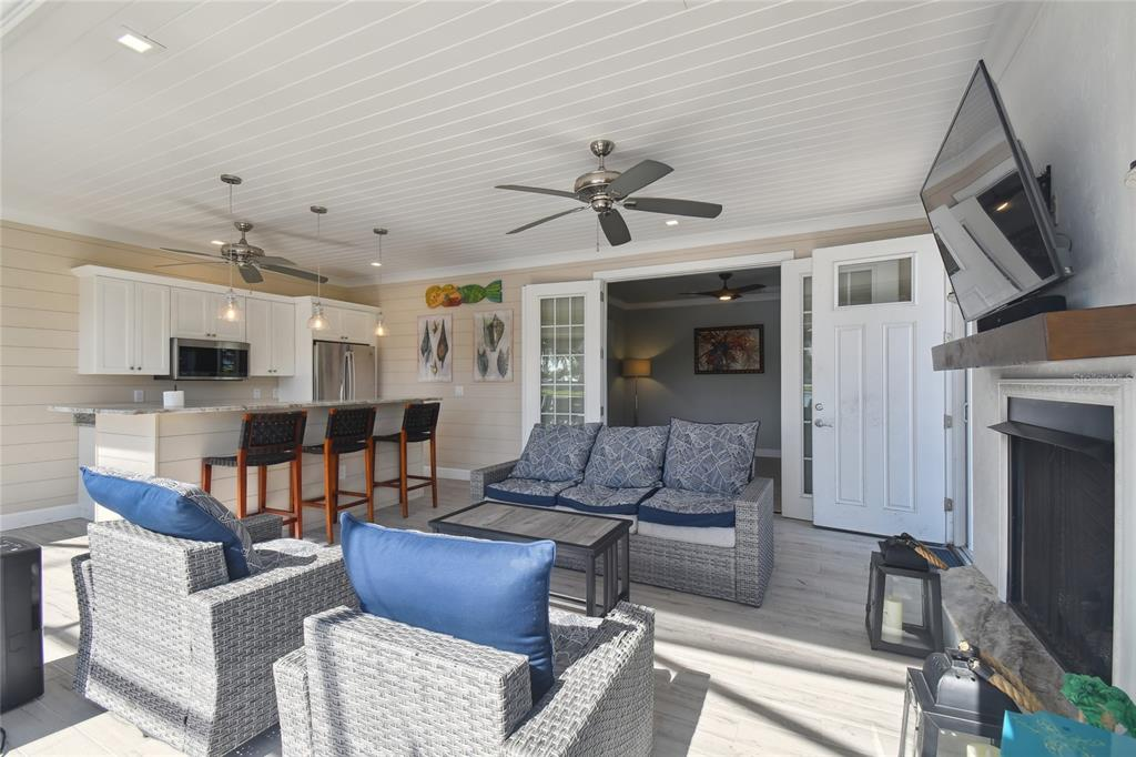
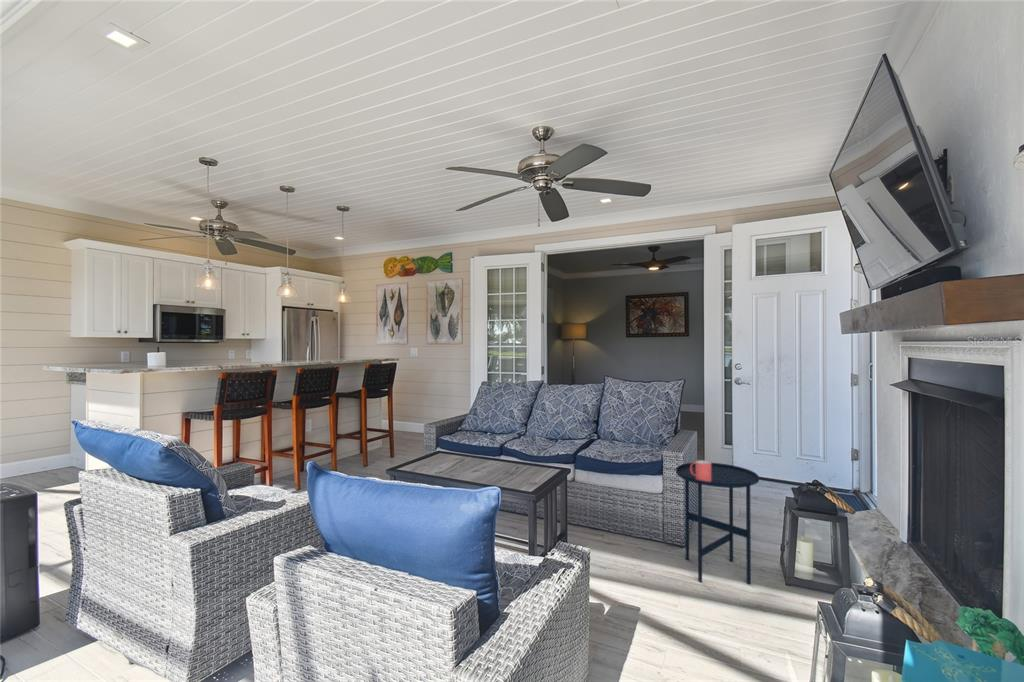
+ side table [675,462,760,585]
+ mug [690,459,712,482]
